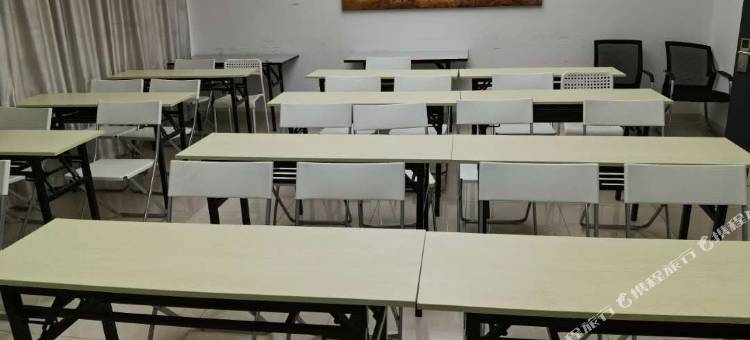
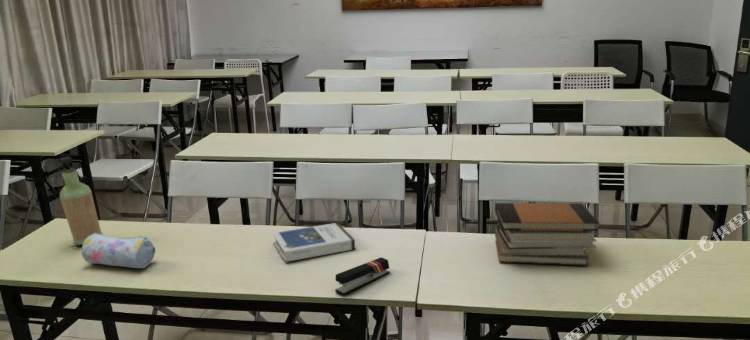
+ bottle [59,156,104,246]
+ stapler [334,256,391,296]
+ hardback book [272,222,356,263]
+ pencil case [81,233,156,269]
+ book stack [494,202,600,267]
